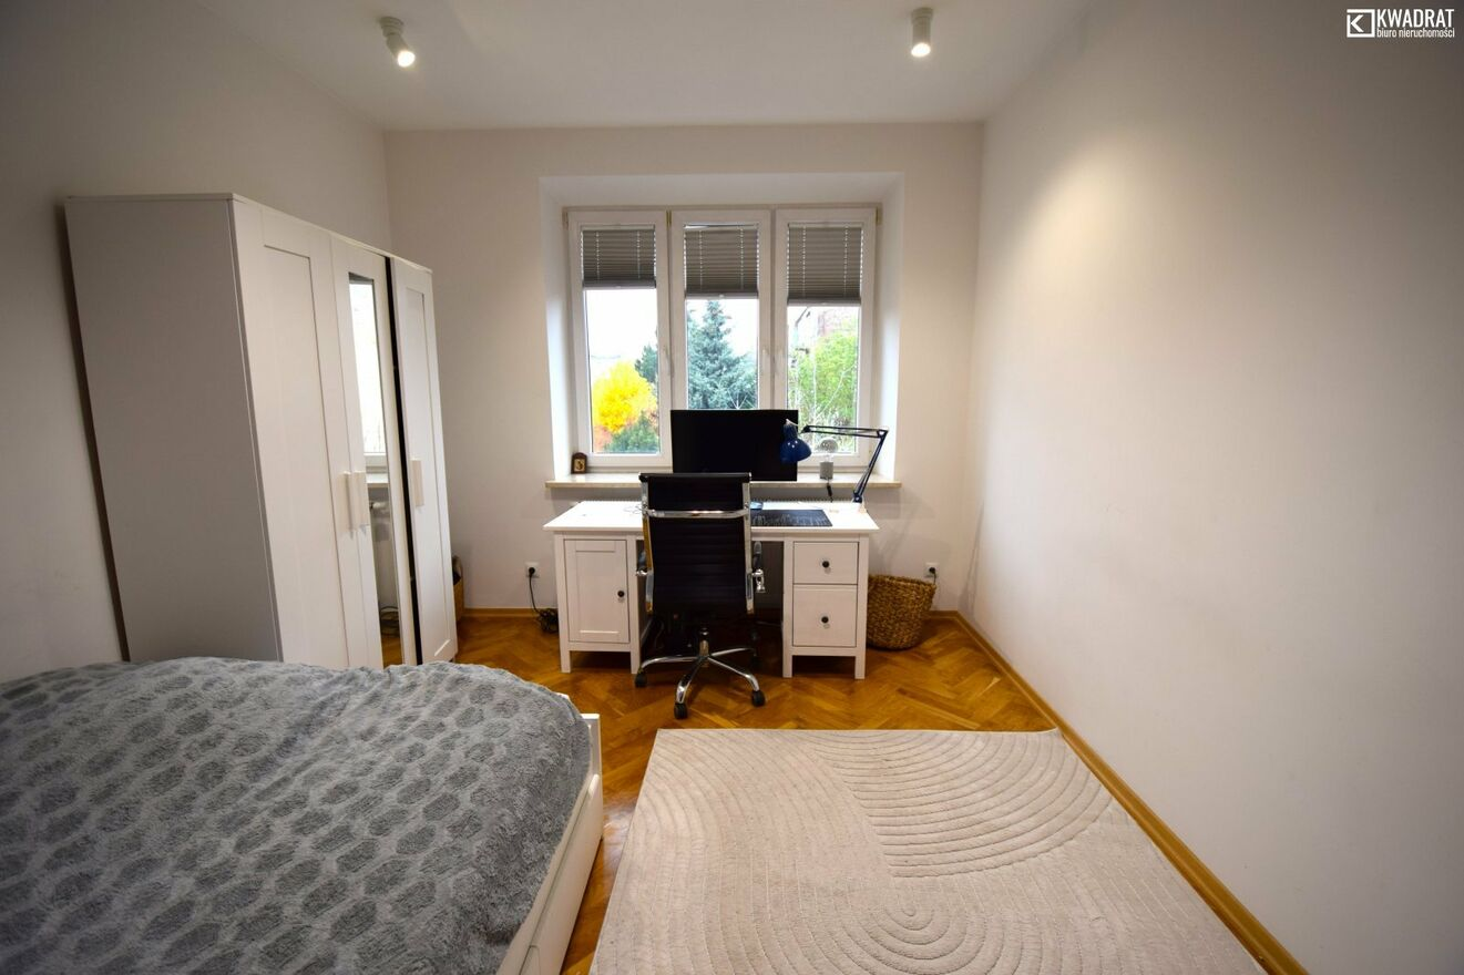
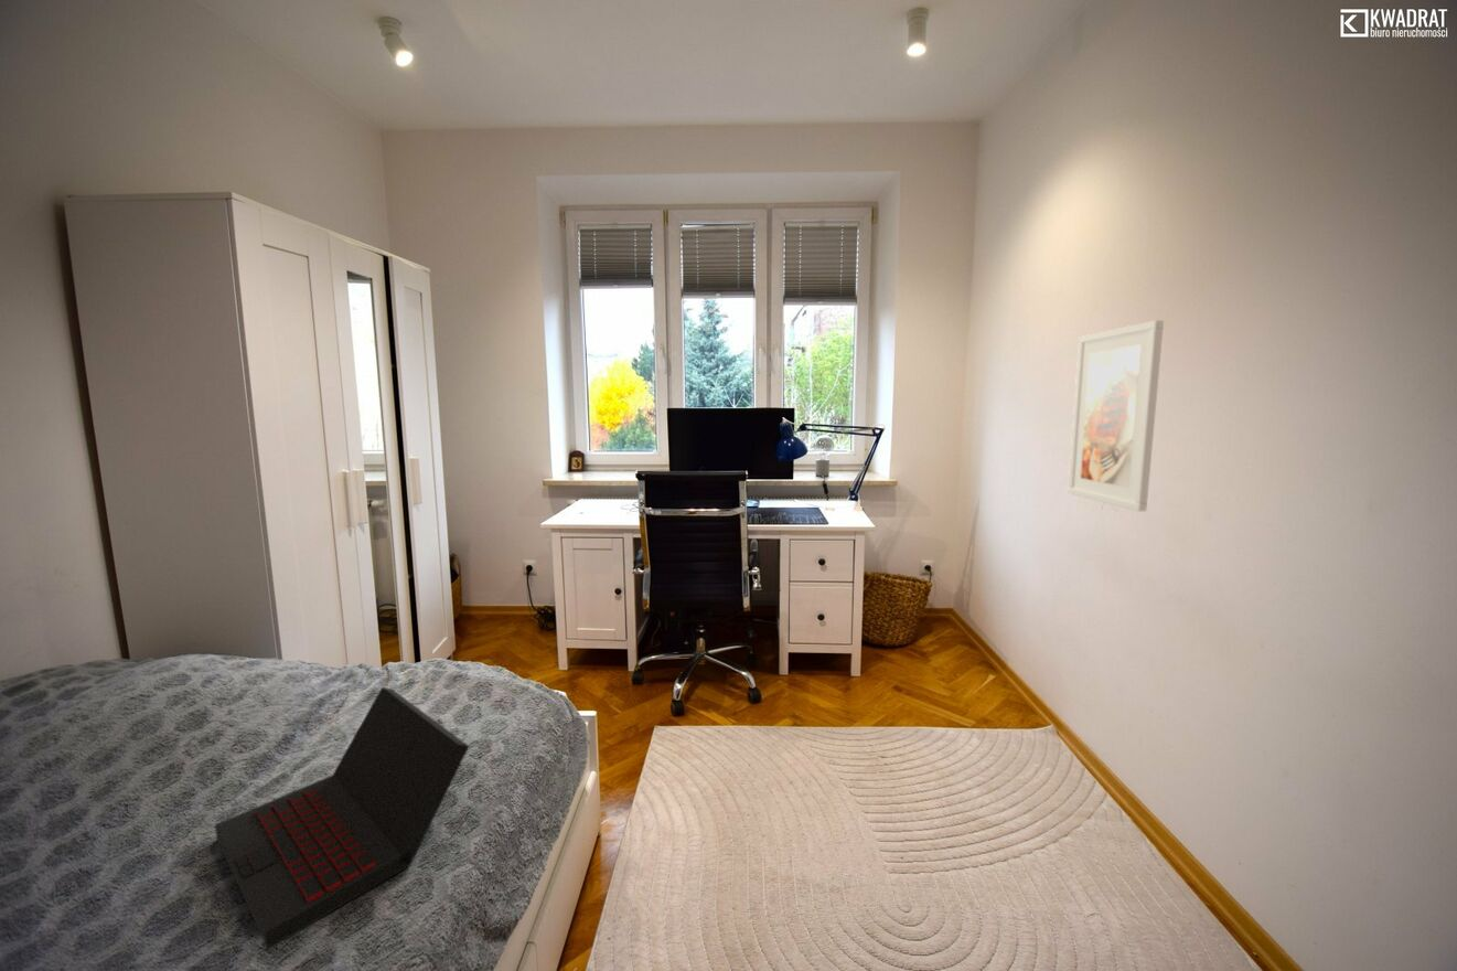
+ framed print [1067,319,1165,512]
+ laptop [214,686,470,950]
